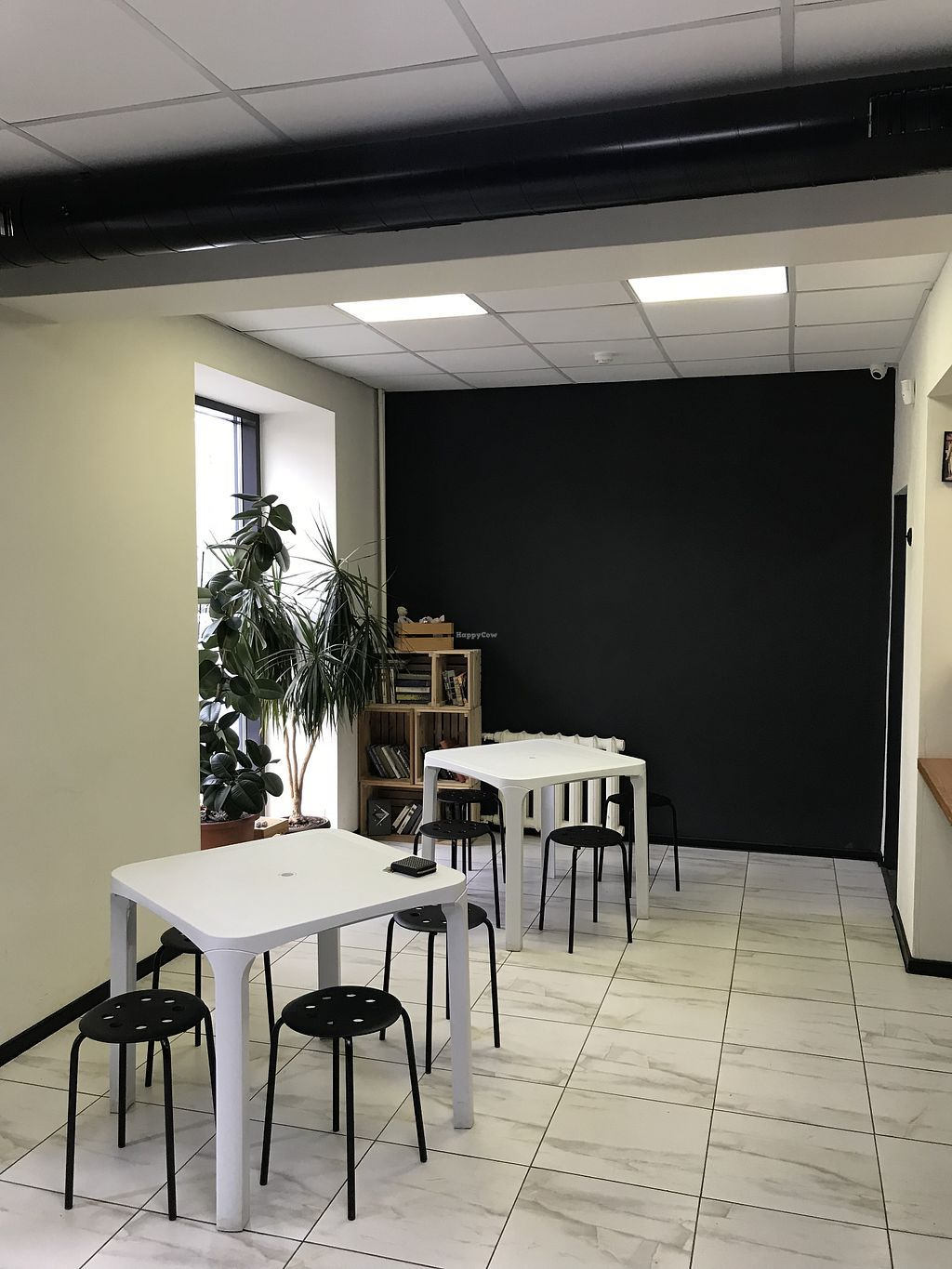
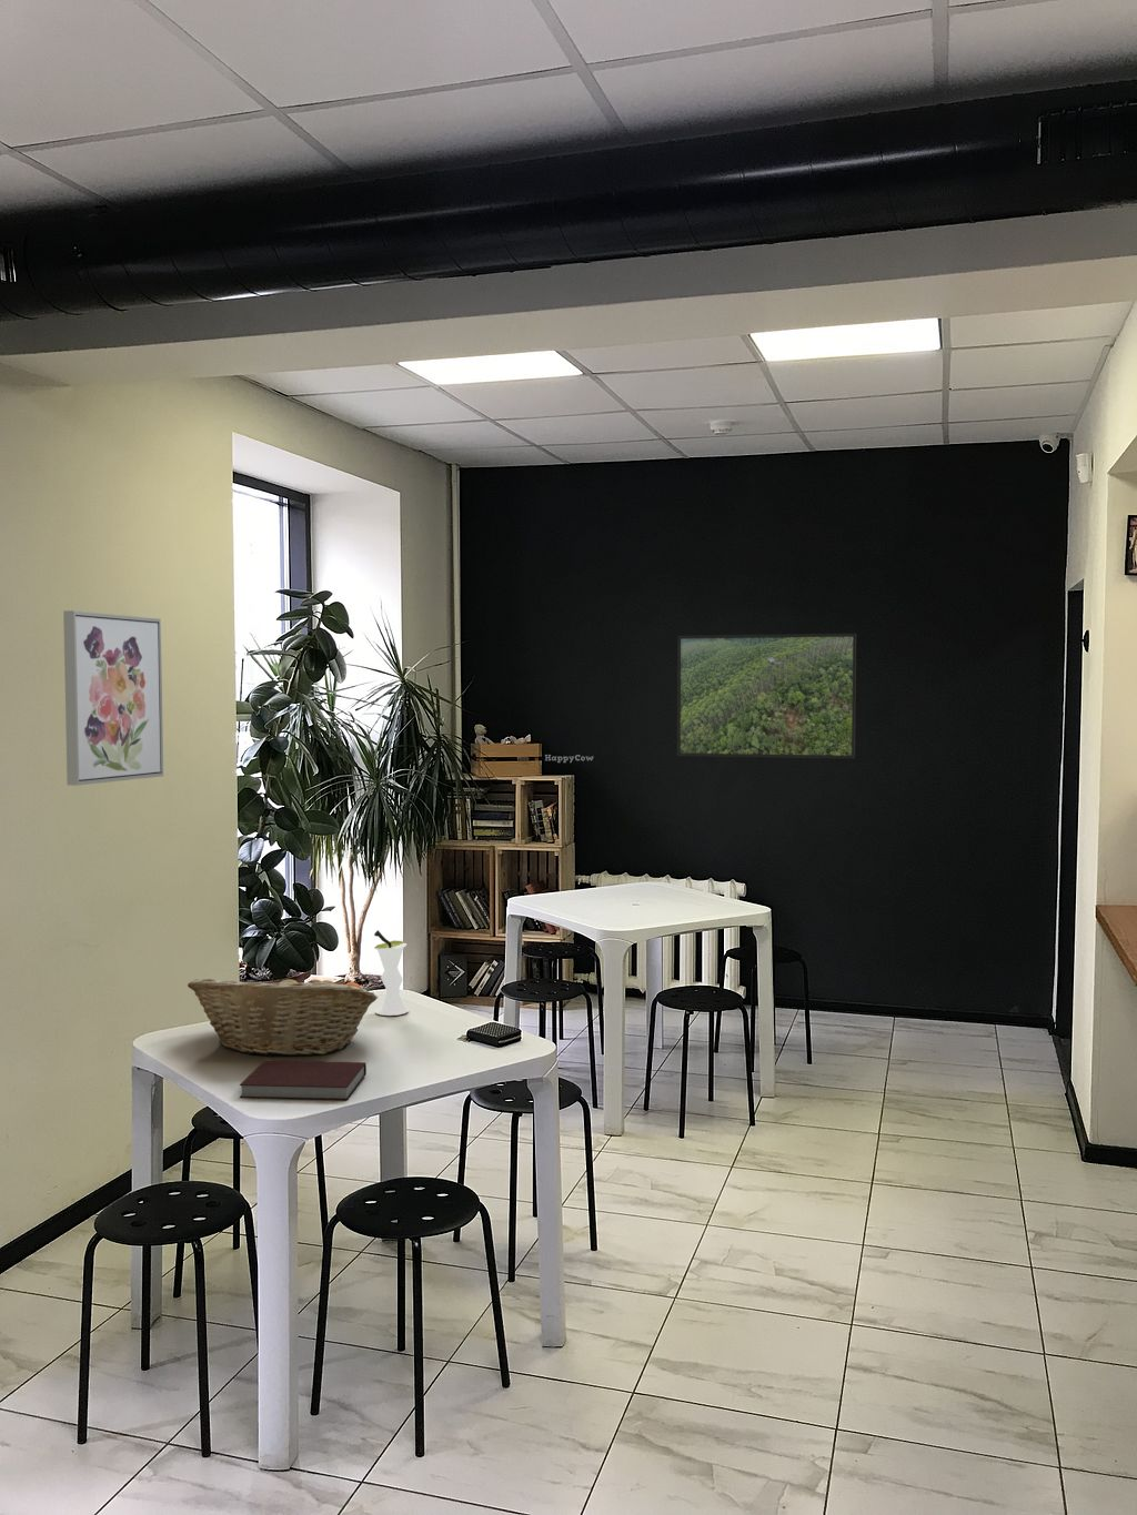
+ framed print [676,633,858,759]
+ wall art [62,609,165,787]
+ fruit basket [186,971,379,1058]
+ vase [373,929,408,1017]
+ notebook [239,1059,368,1101]
